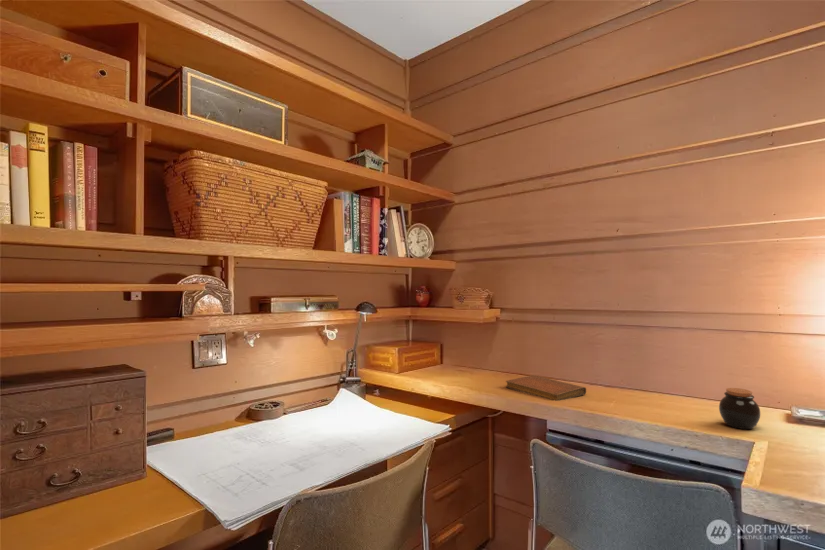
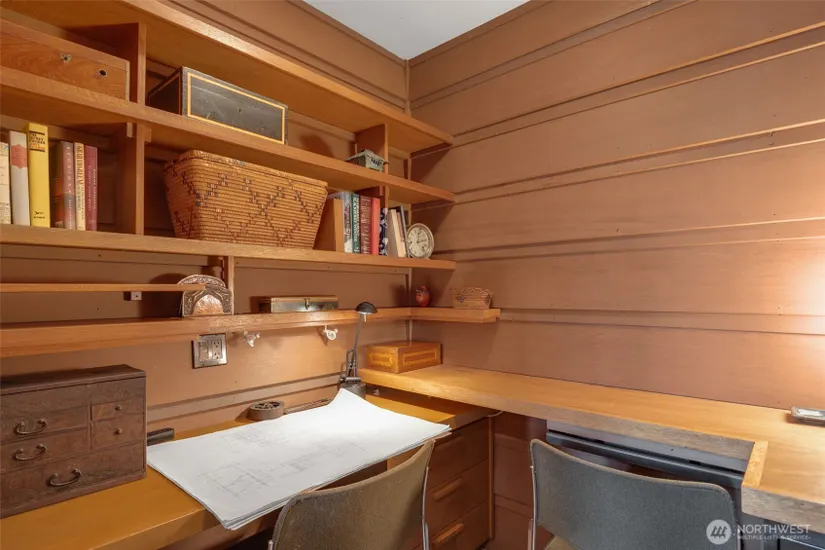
- notebook [505,374,587,402]
- jar [718,387,761,430]
